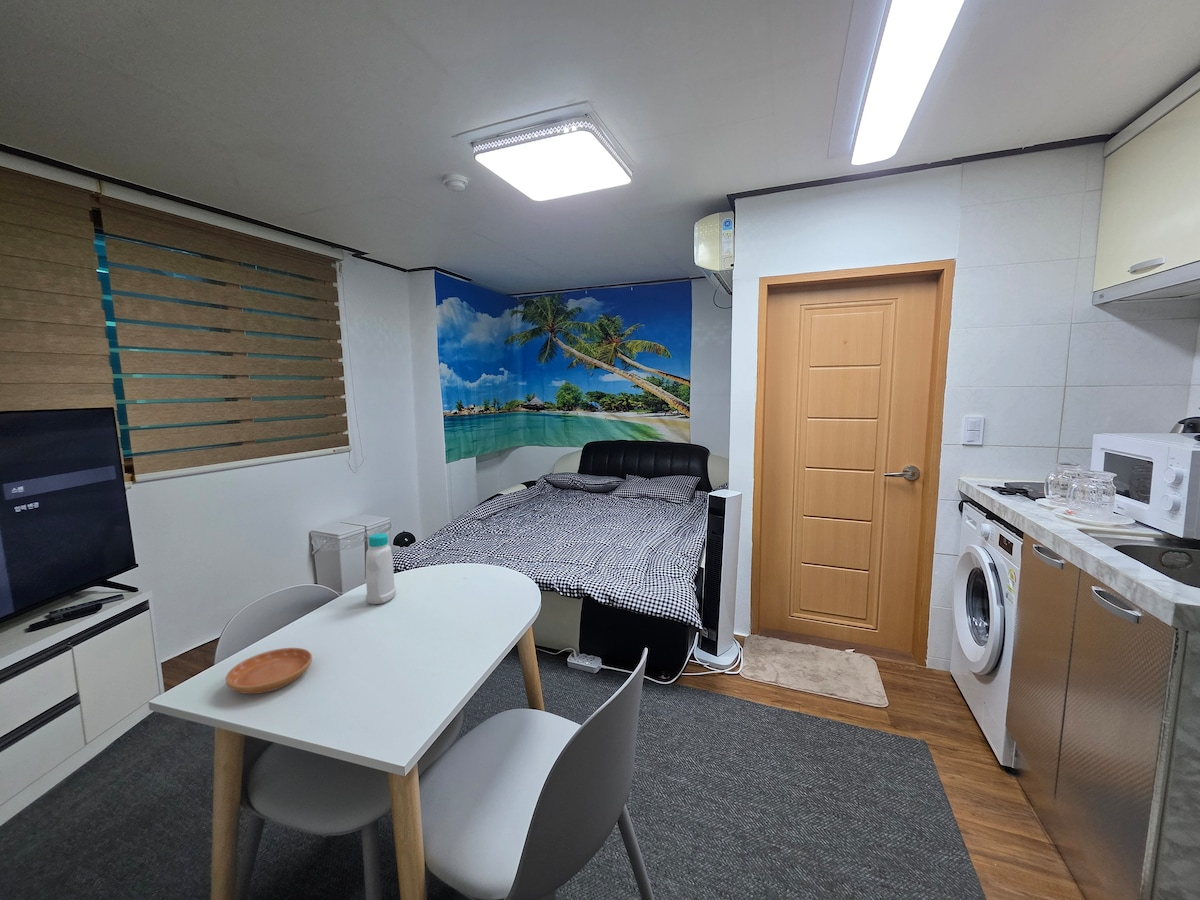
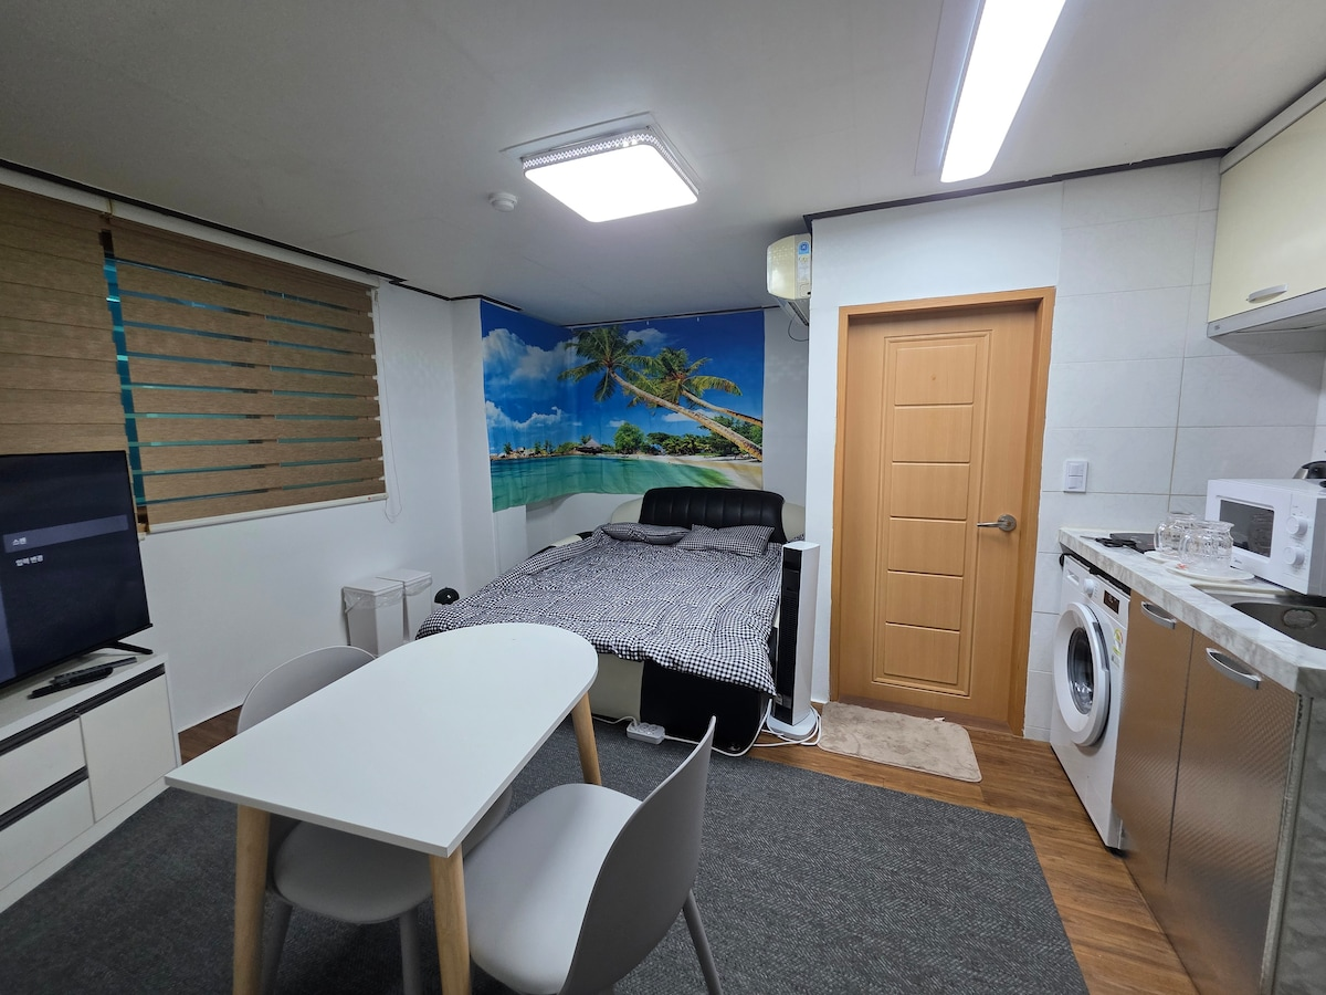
- bottle [365,532,397,605]
- saucer [224,647,313,695]
